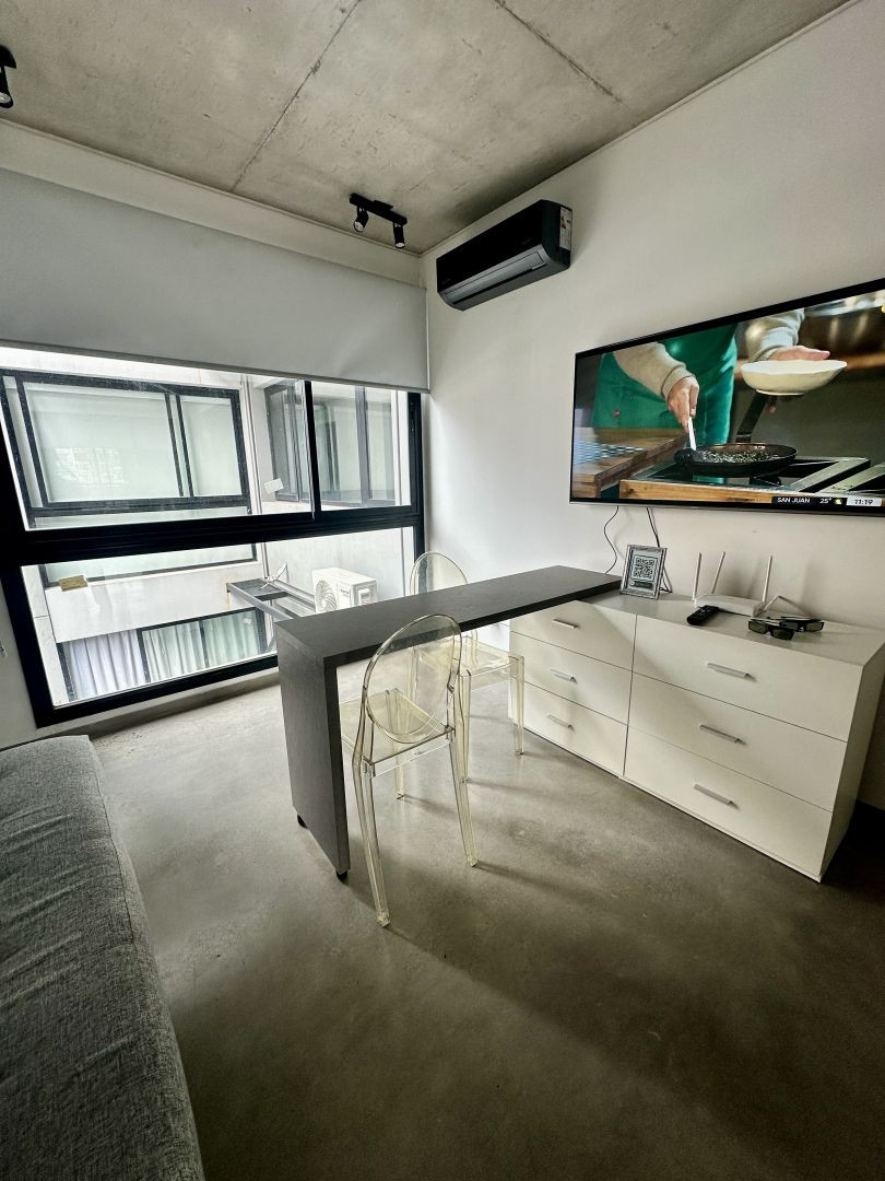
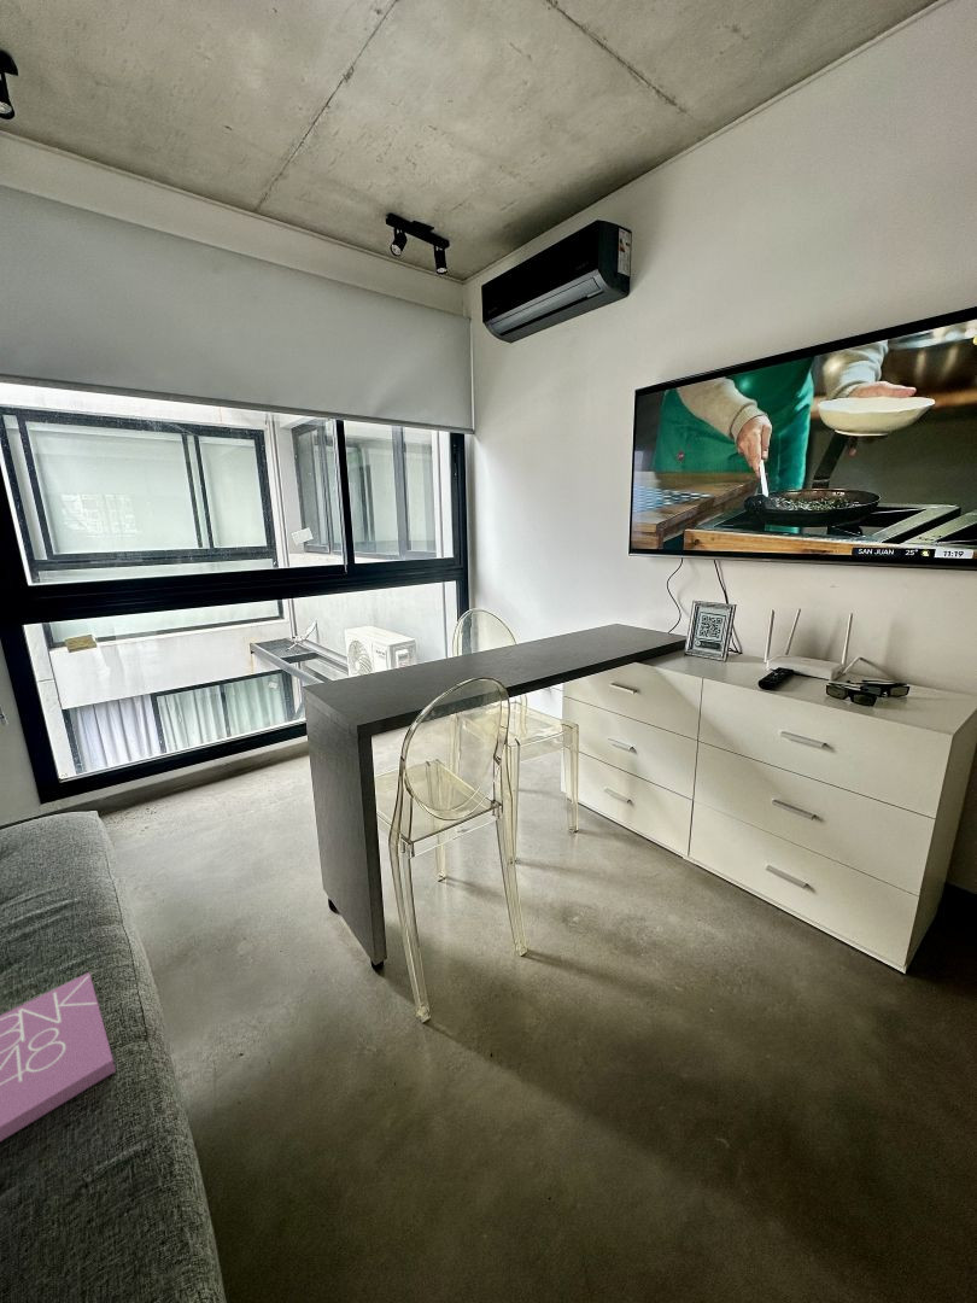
+ book [0,971,117,1143]
